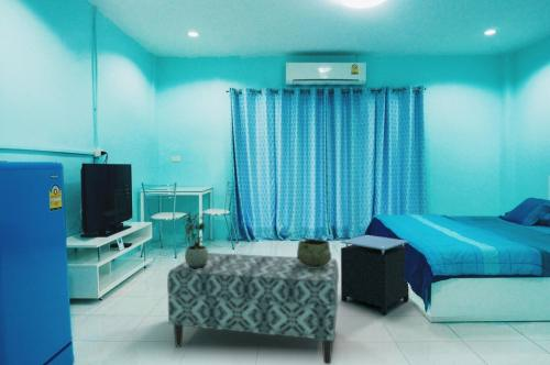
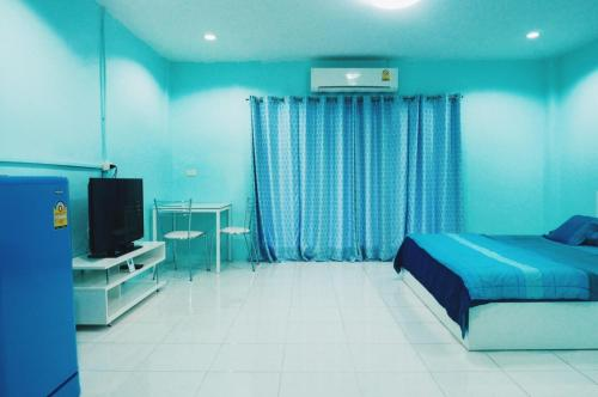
- decorative bowl [296,237,332,267]
- bench [166,252,340,365]
- nightstand [340,234,410,316]
- potted plant [183,212,209,269]
